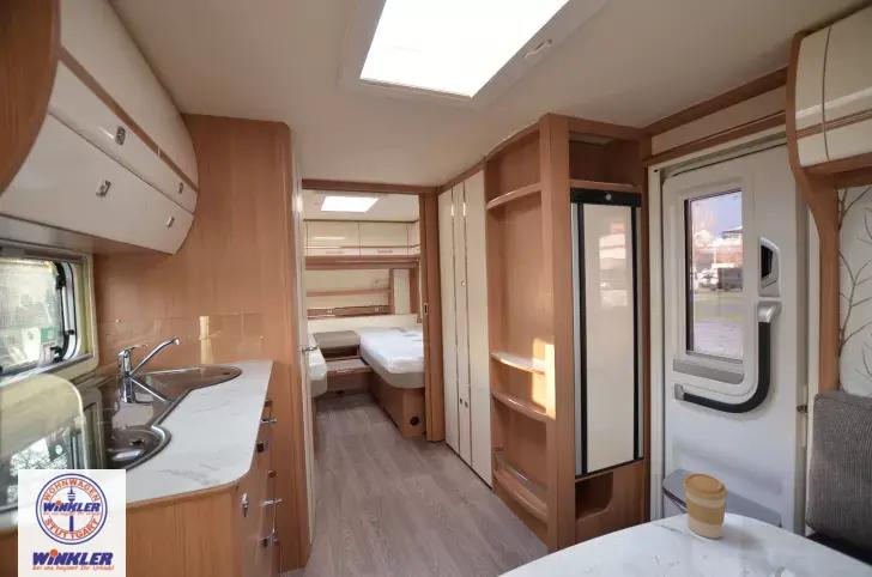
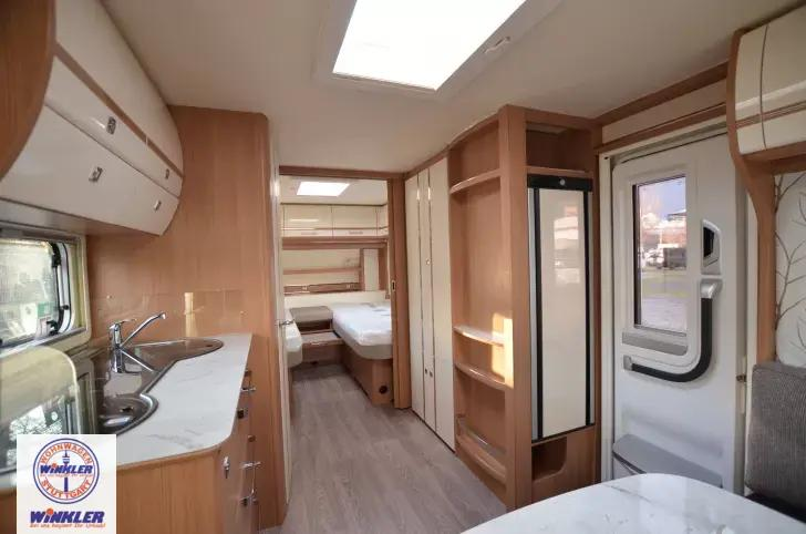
- coffee cup [682,472,728,540]
